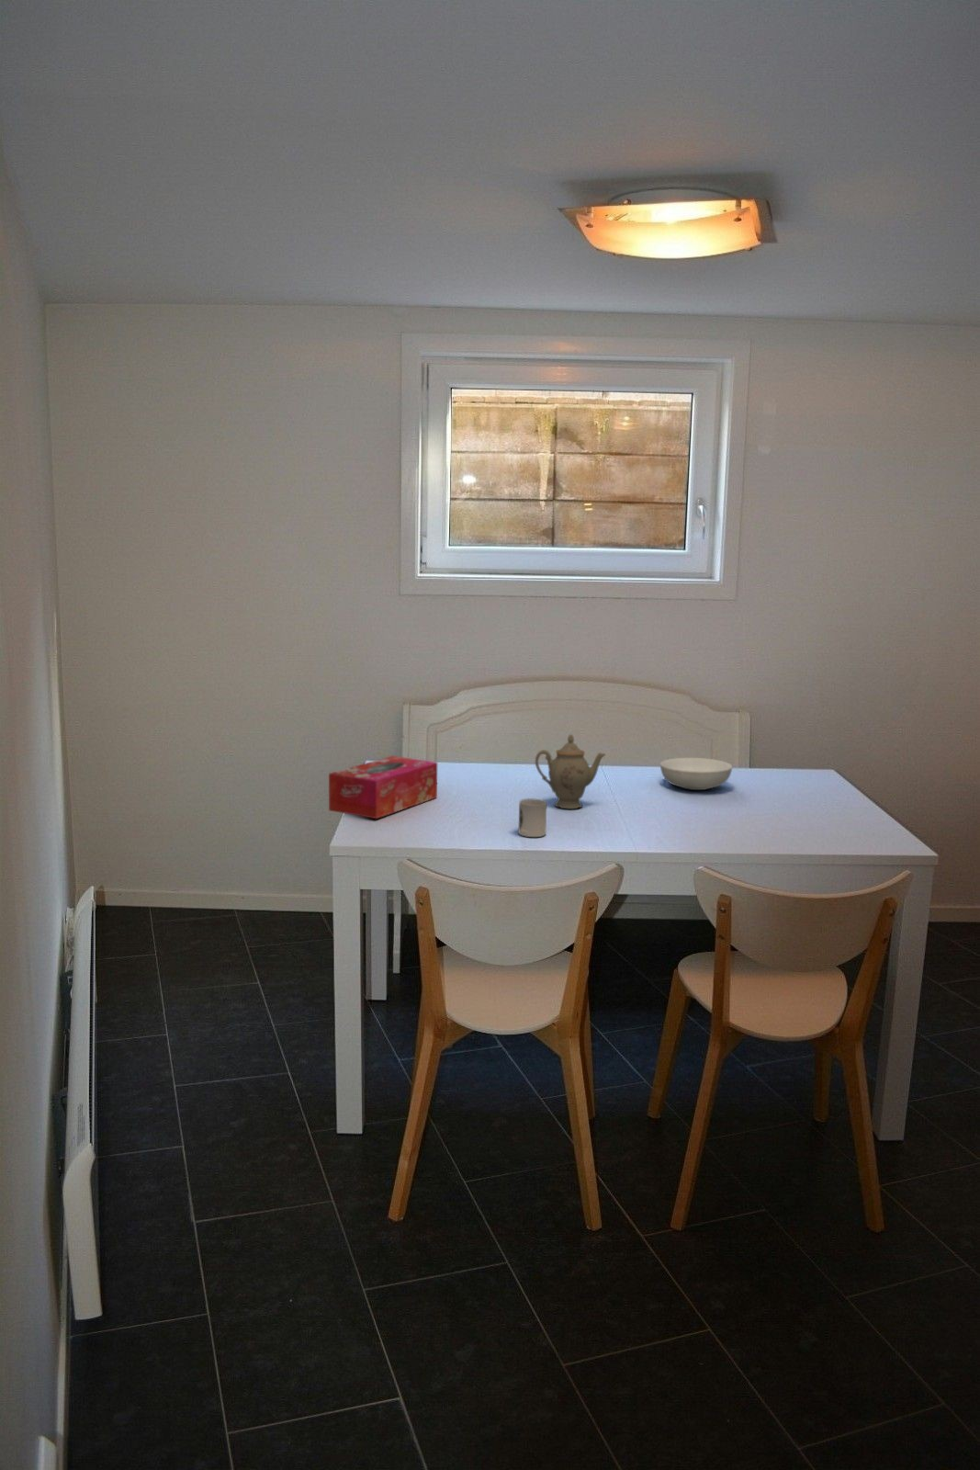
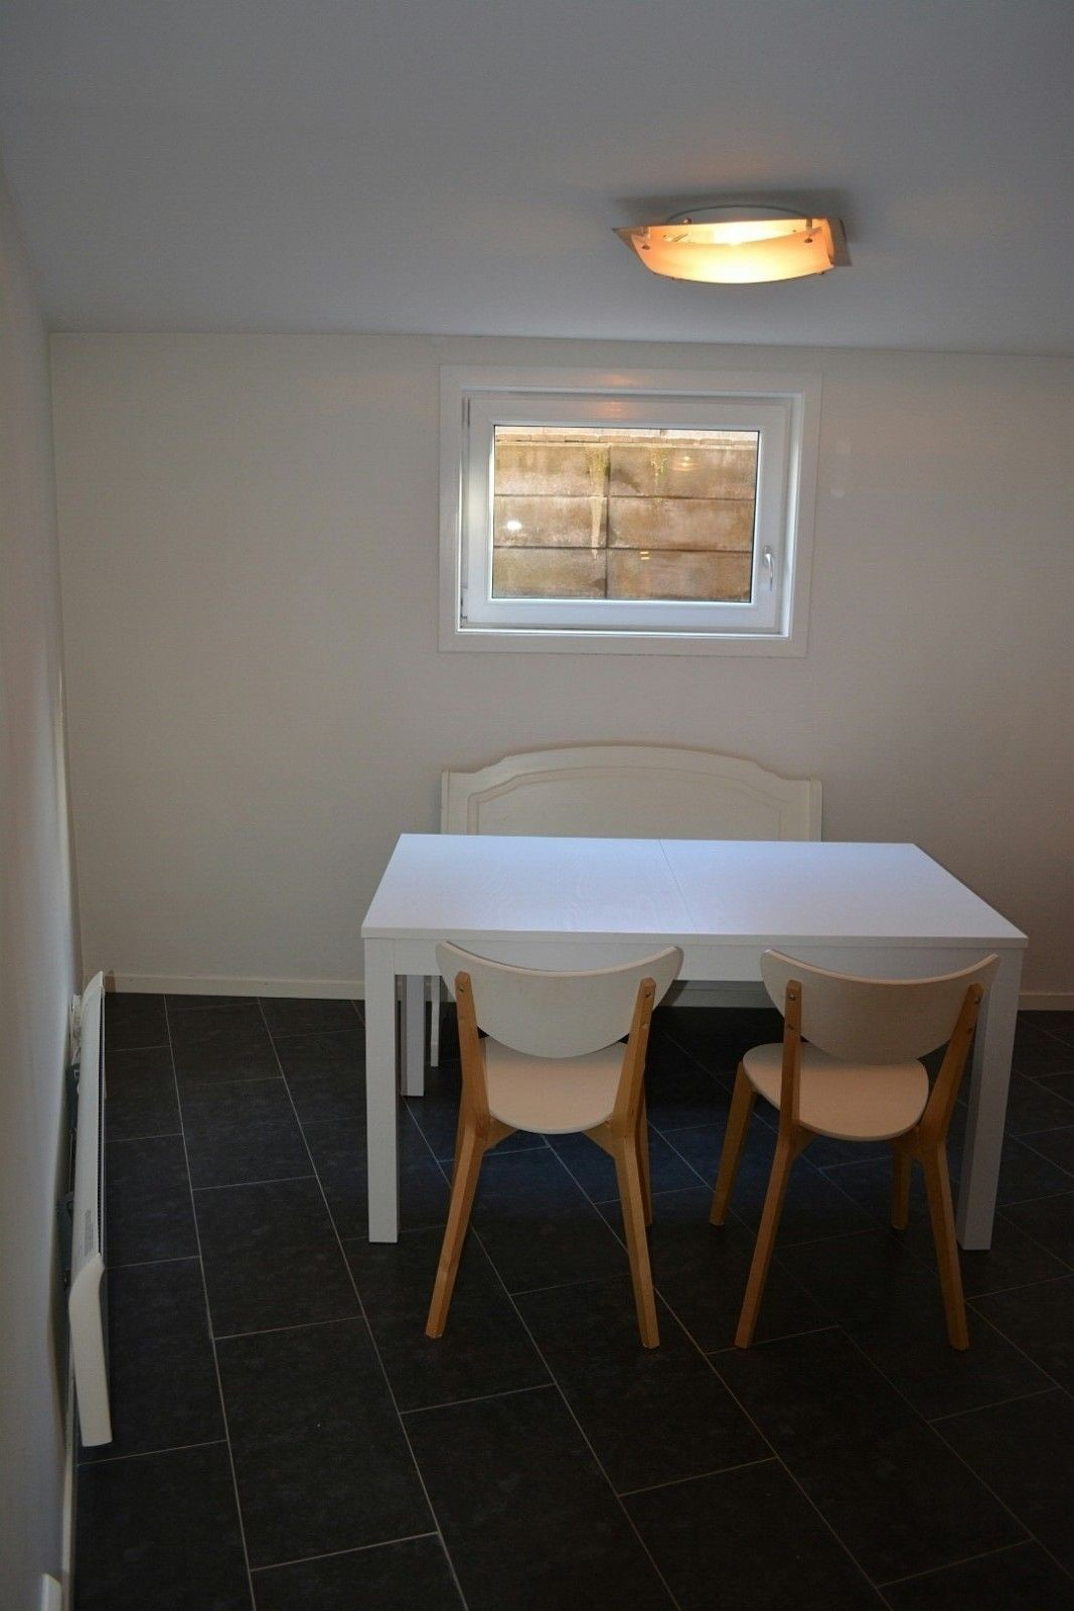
- tissue box [328,755,439,819]
- cup [518,797,547,838]
- chinaware [535,733,607,809]
- serving bowl [660,757,733,791]
